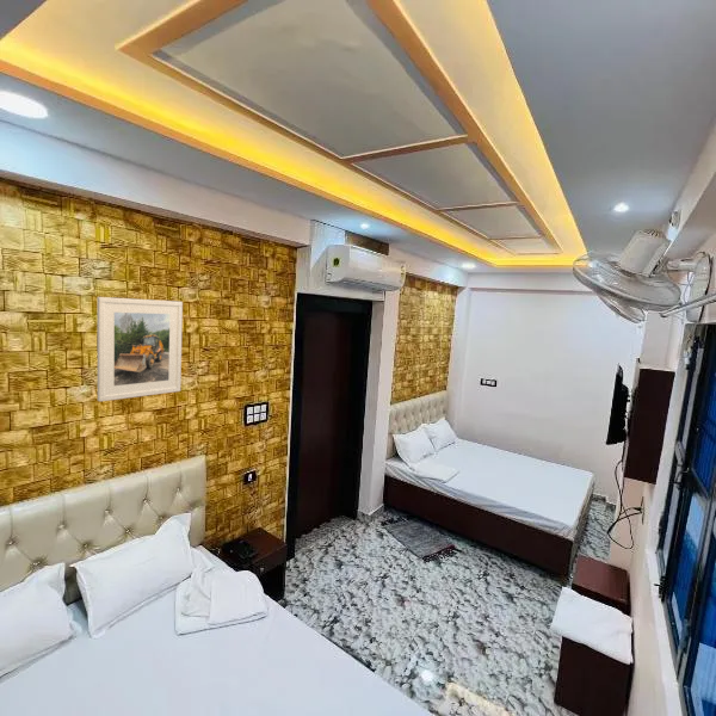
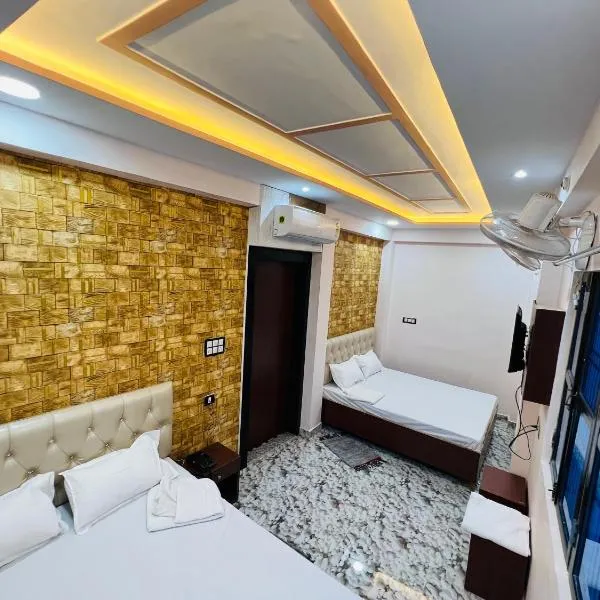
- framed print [95,296,184,402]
